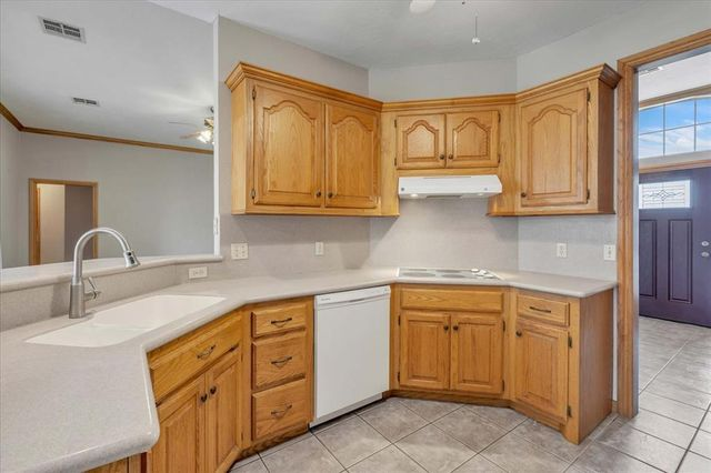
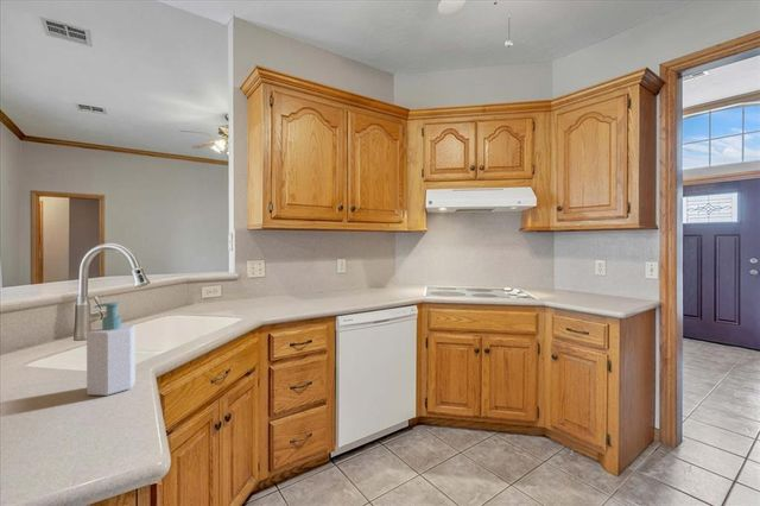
+ soap bottle [86,301,137,397]
